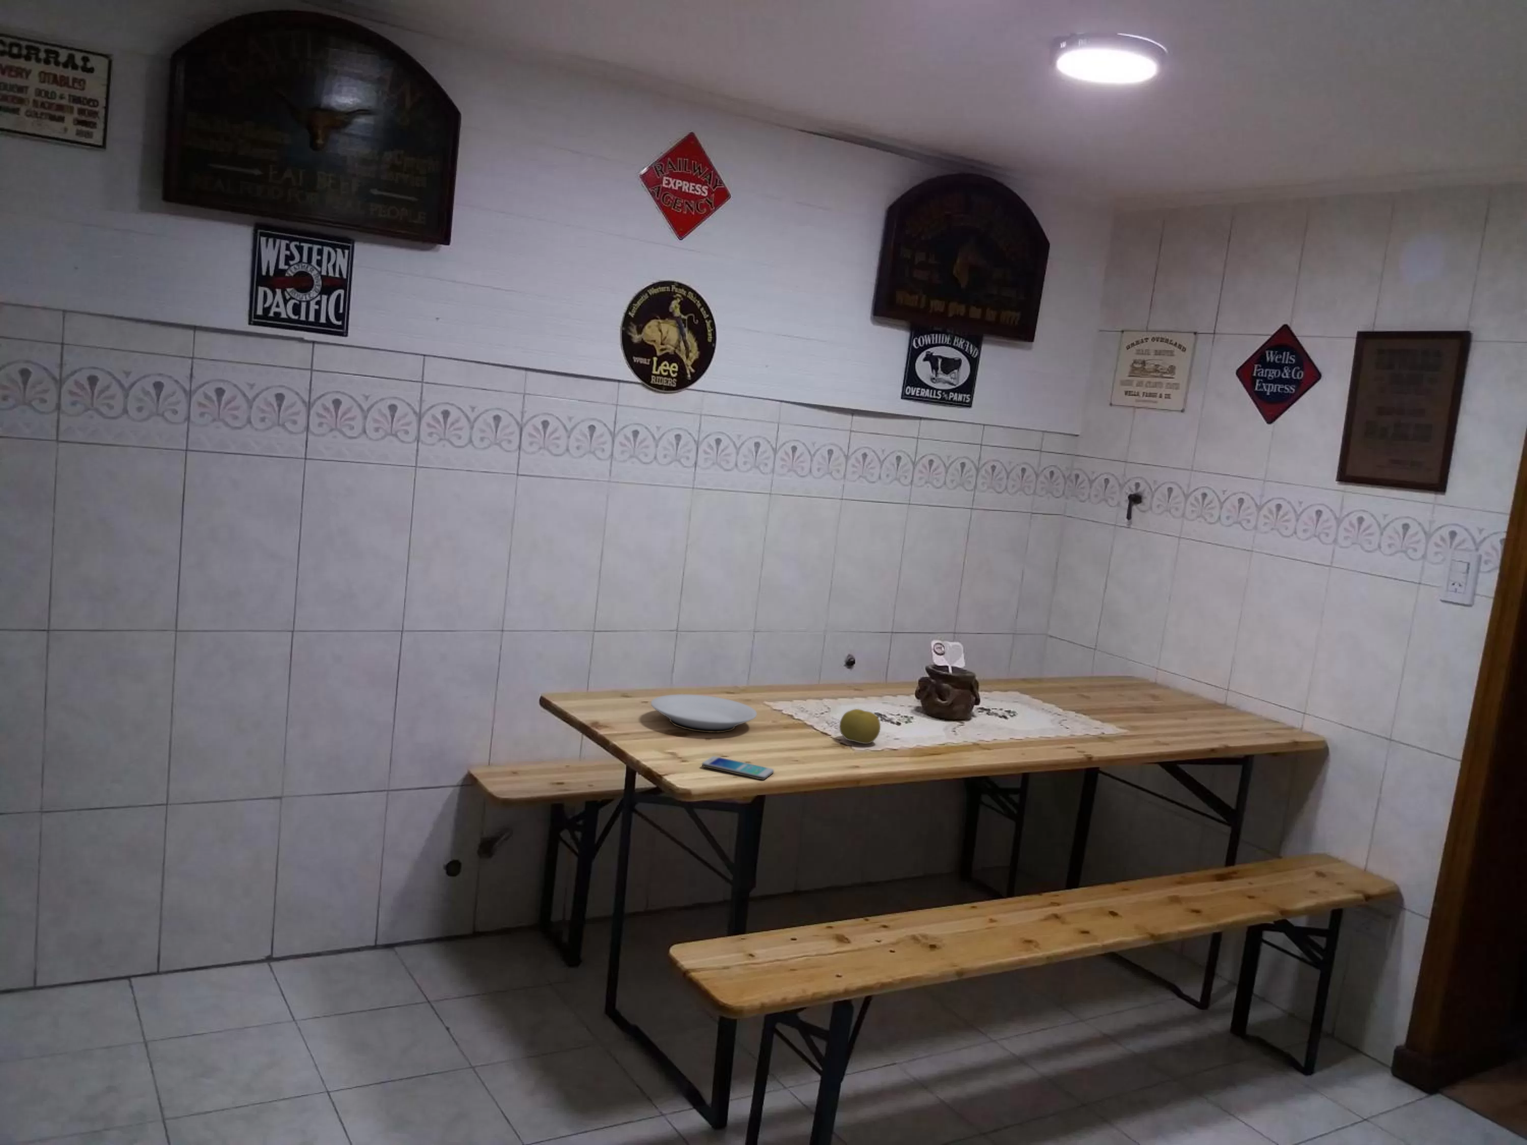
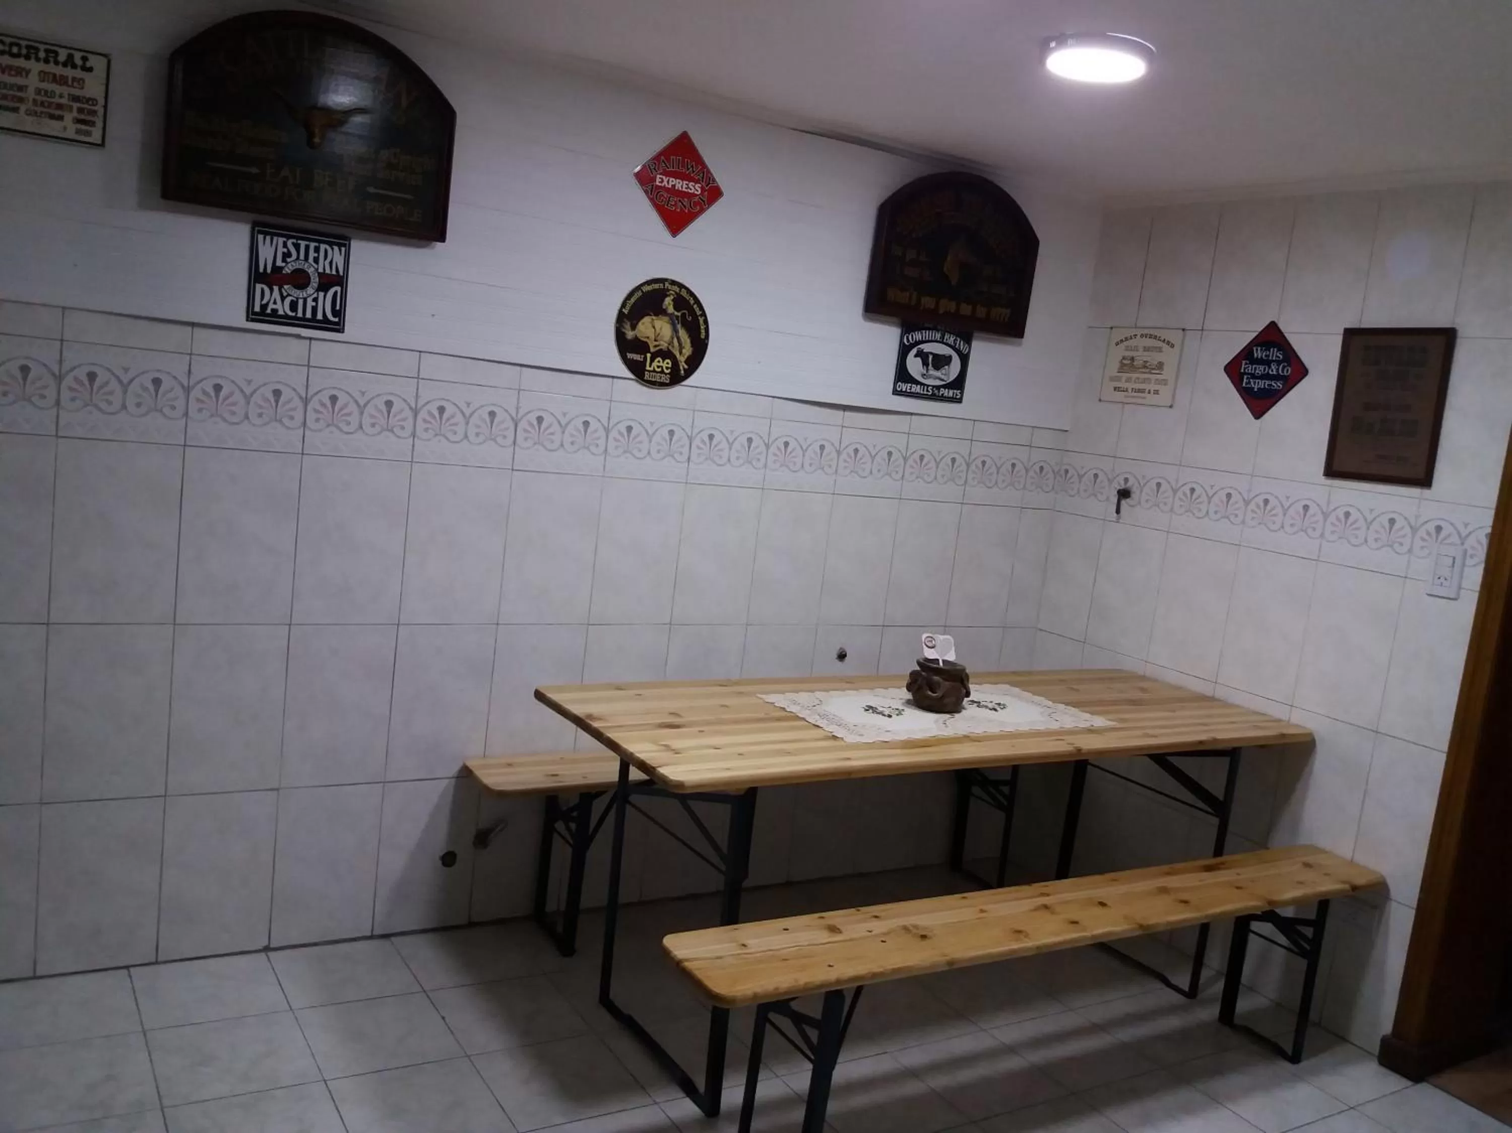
- plate [650,694,757,734]
- smartphone [701,755,774,781]
- fruit [839,708,881,744]
